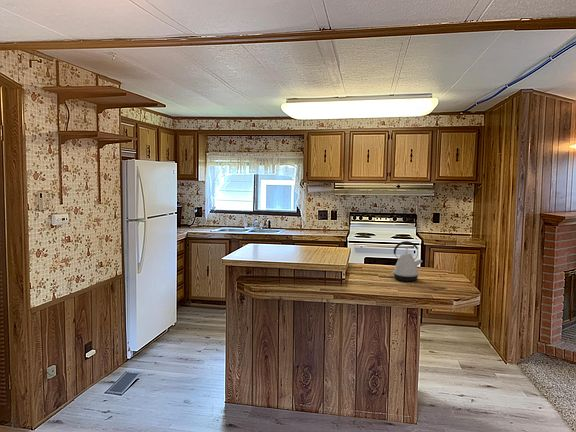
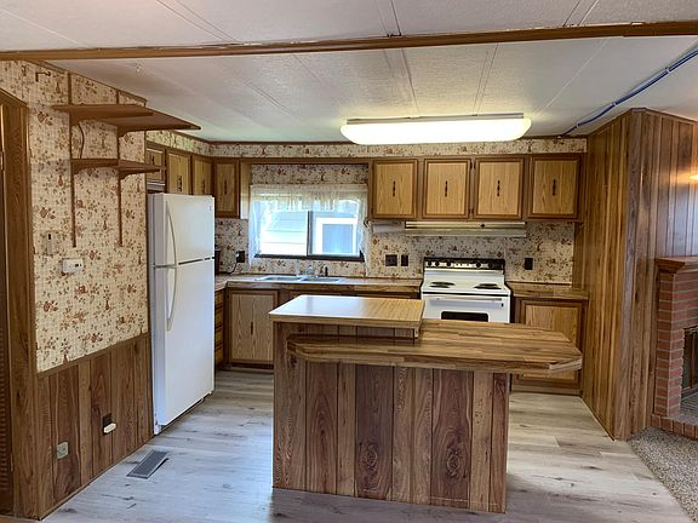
- kettle [390,240,423,282]
